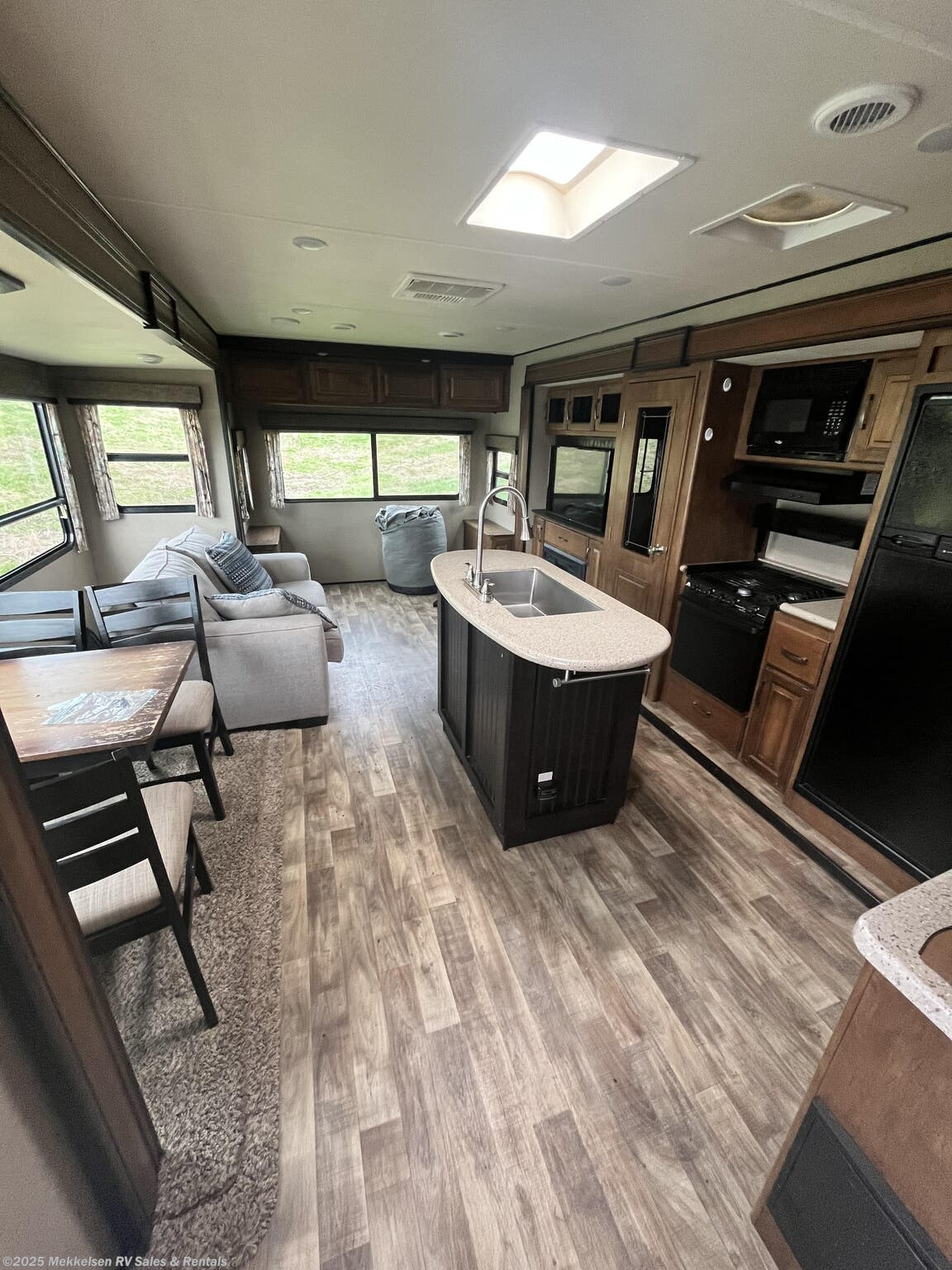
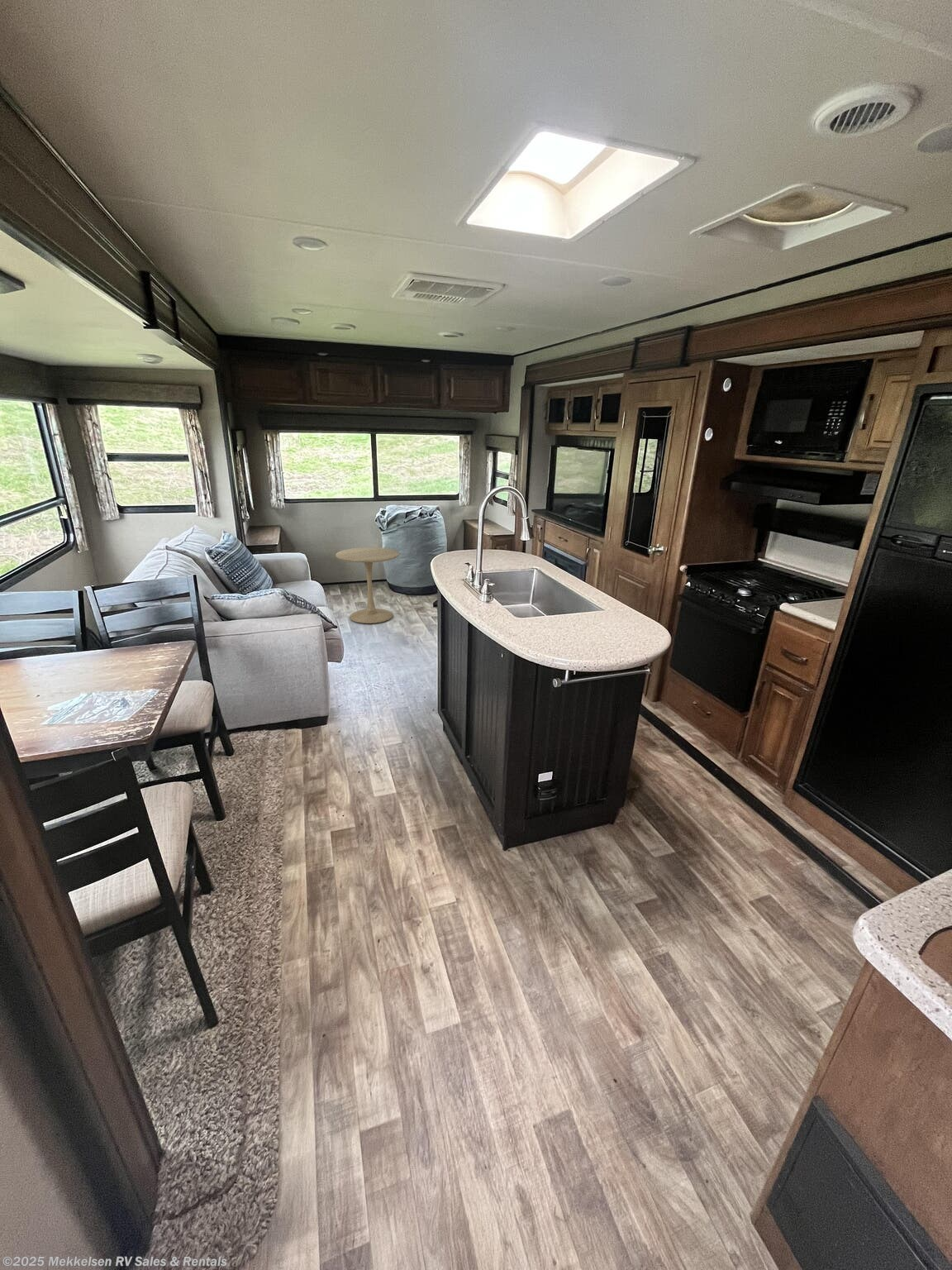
+ side table [335,547,400,624]
